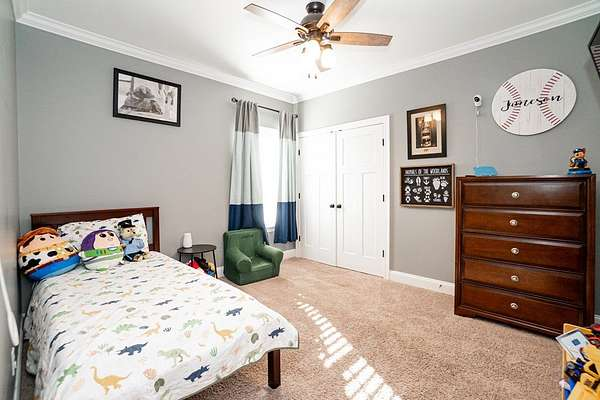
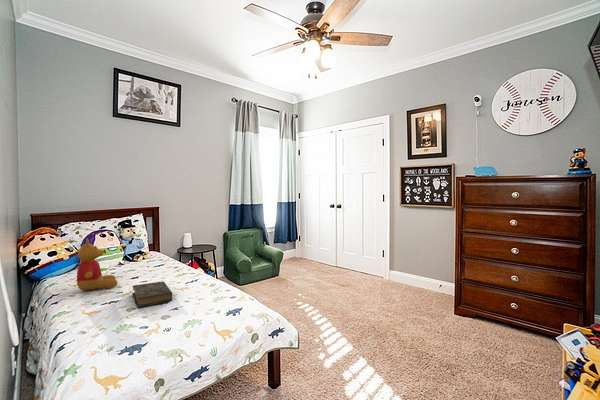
+ book [131,281,173,308]
+ stuffed bear [76,238,119,291]
